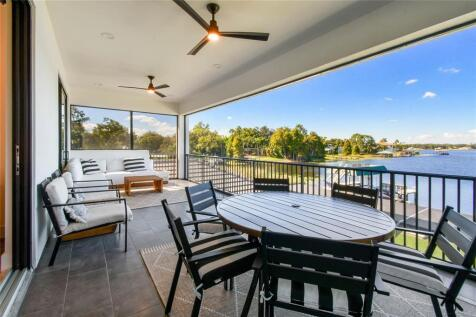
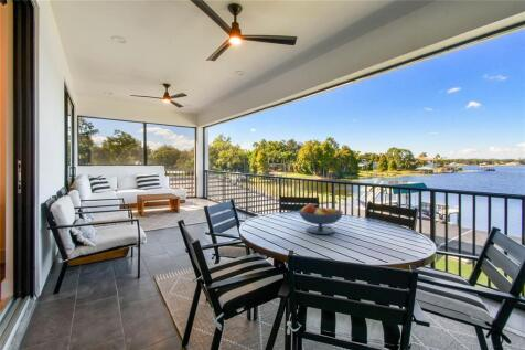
+ fruit bowl [298,203,344,235]
